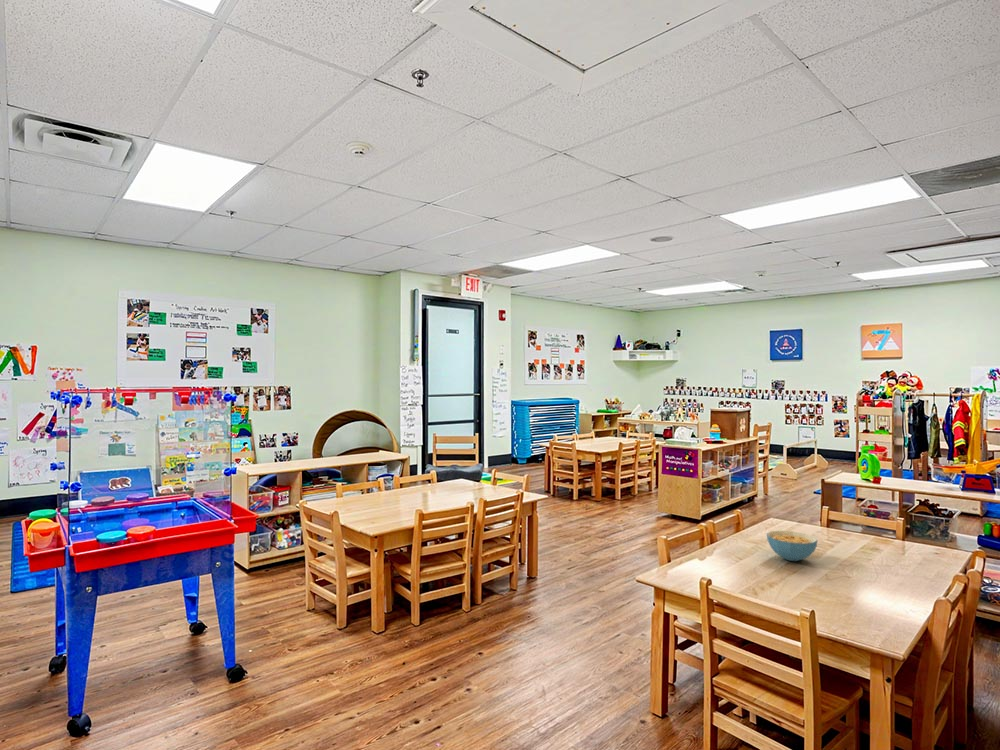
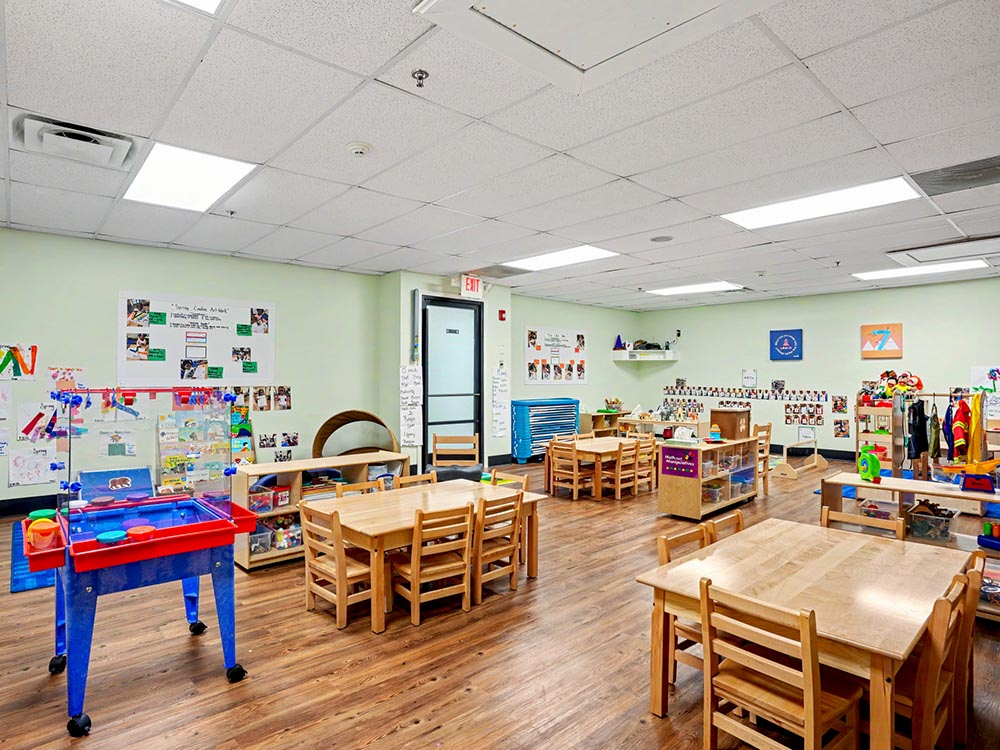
- cereal bowl [766,530,819,562]
